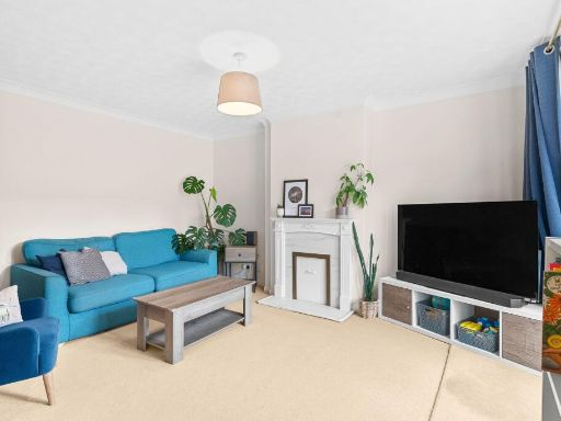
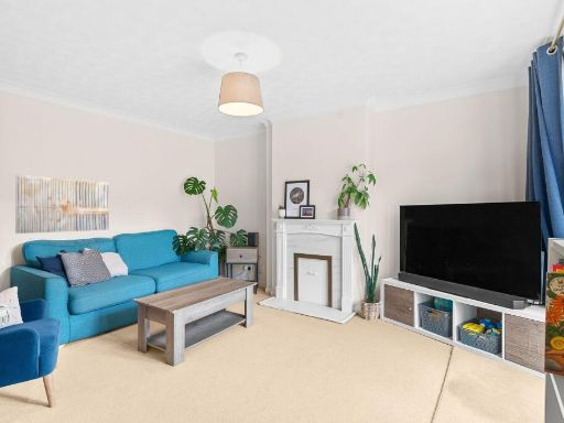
+ wall art [14,174,110,235]
